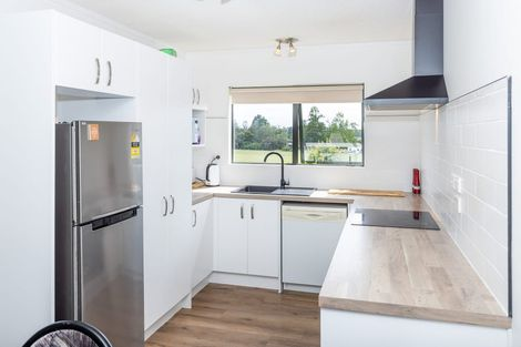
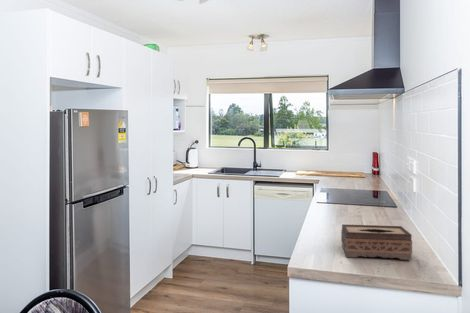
+ tissue box [340,223,413,261]
